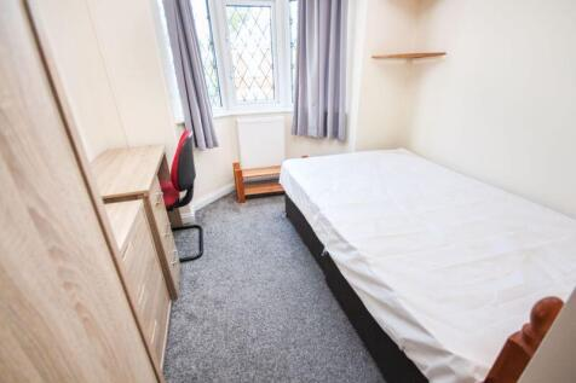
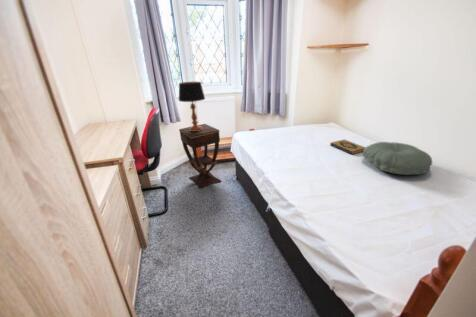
+ side table [178,123,222,190]
+ table lamp [178,81,206,131]
+ hardback book [329,138,365,156]
+ pillow [362,141,433,176]
